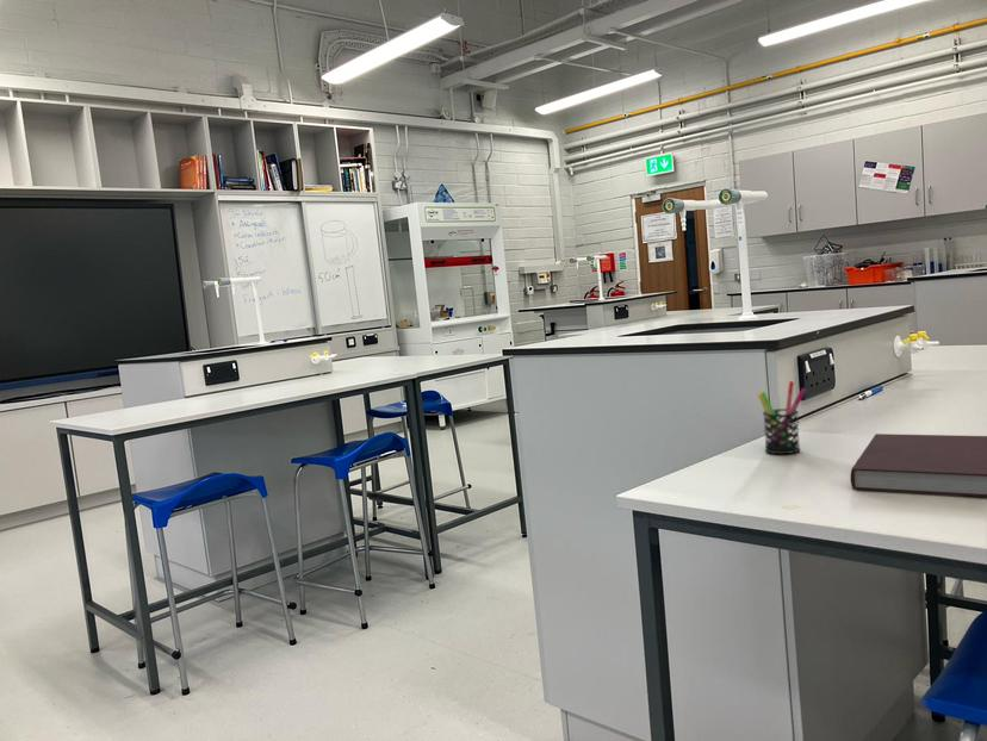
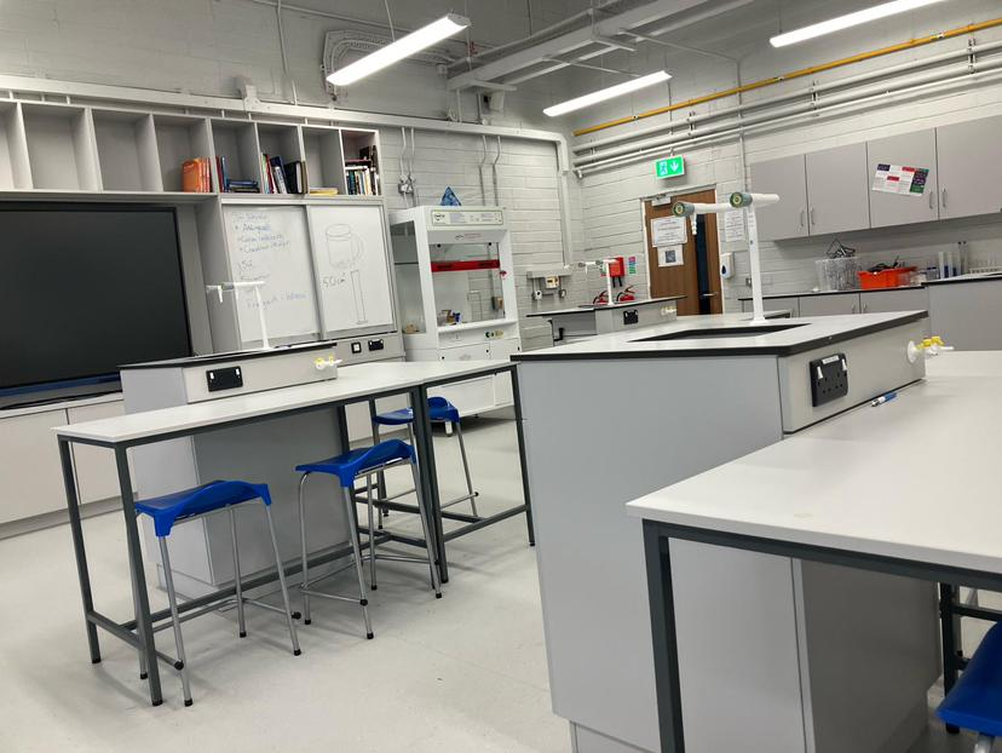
- notebook [849,432,987,498]
- pen holder [757,380,808,455]
